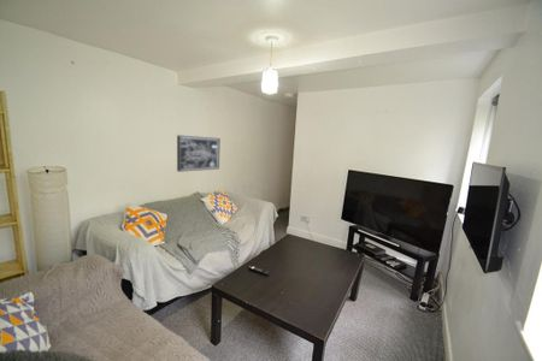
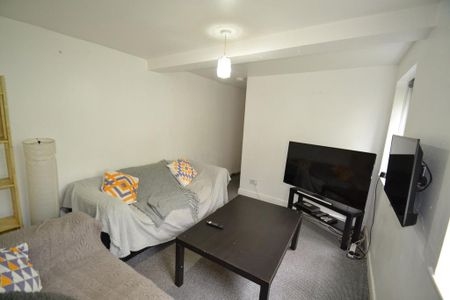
- wall art [176,134,222,173]
